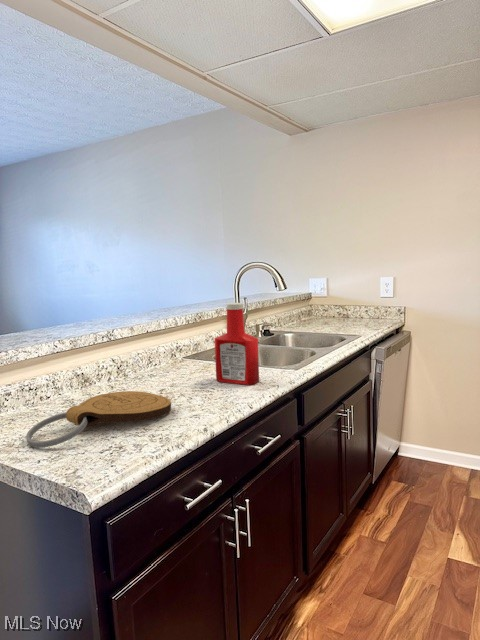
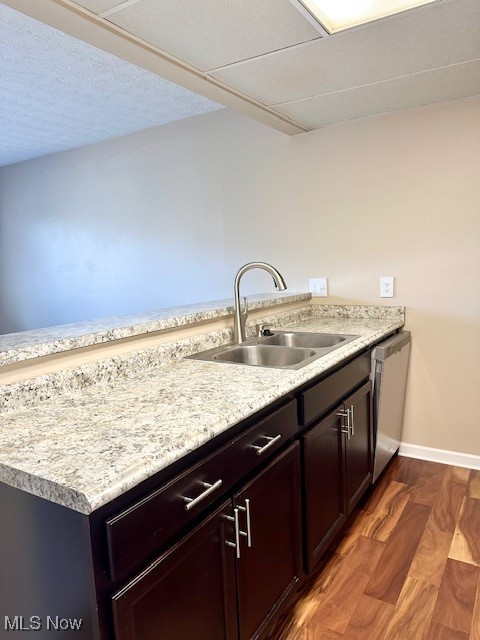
- soap bottle [214,302,260,386]
- key chain [25,390,172,449]
